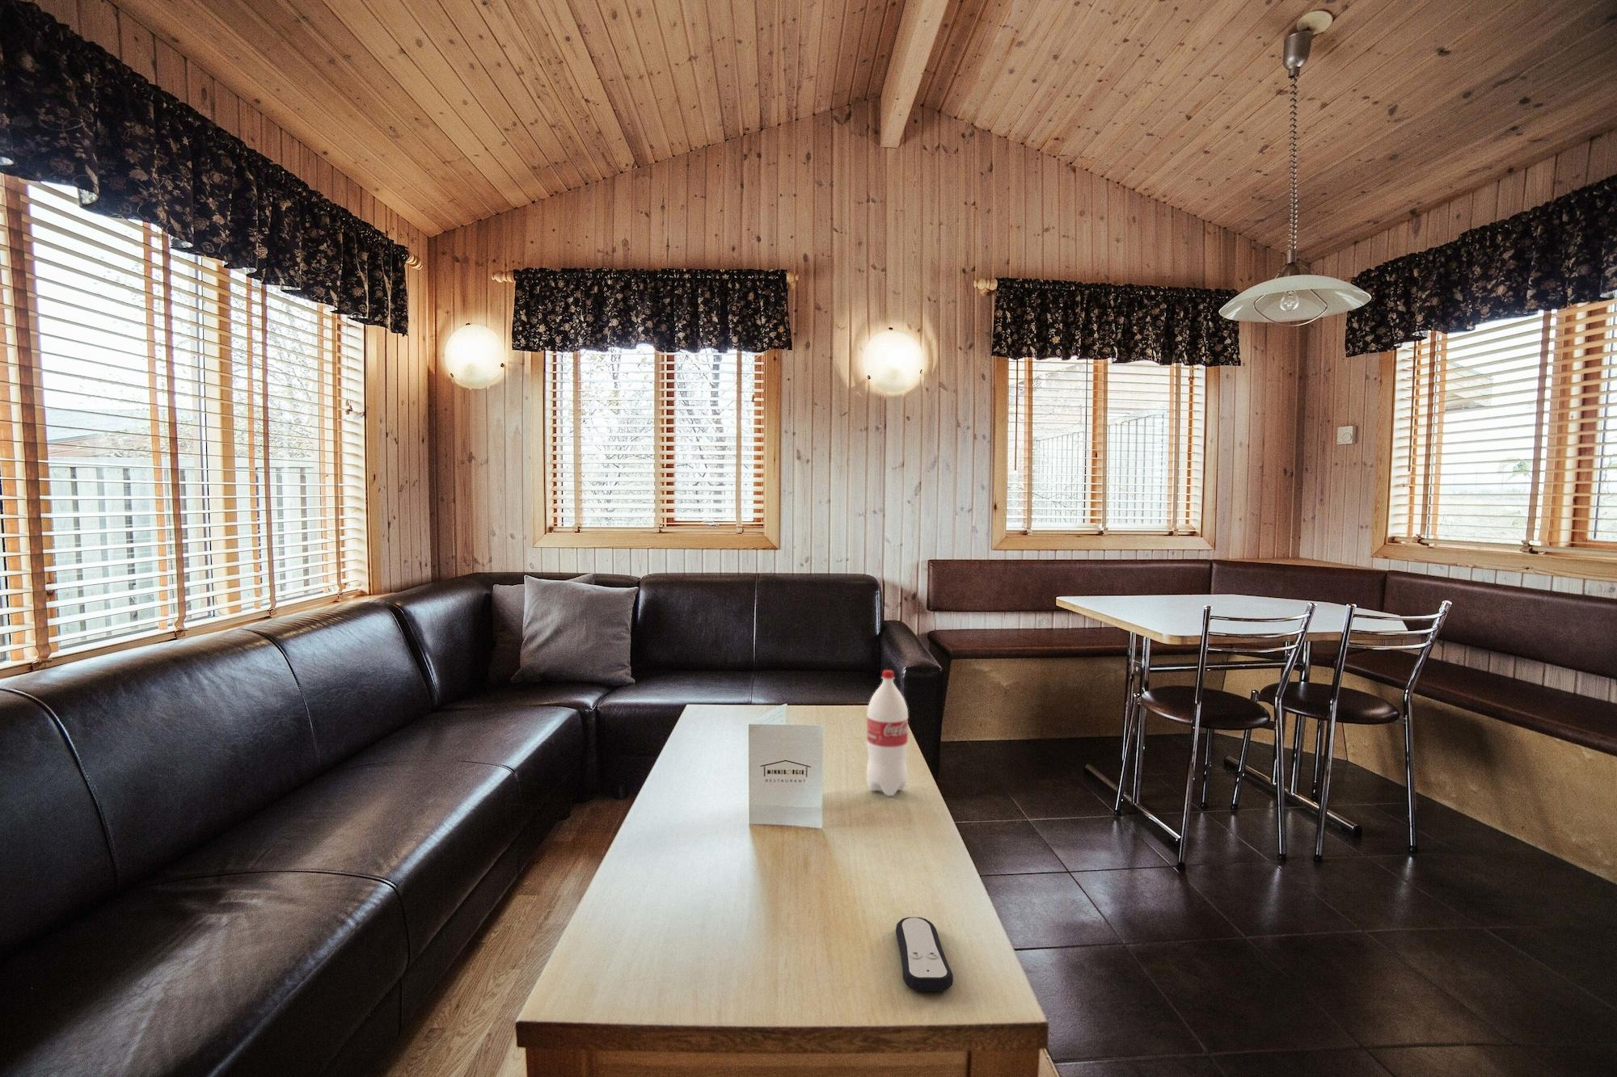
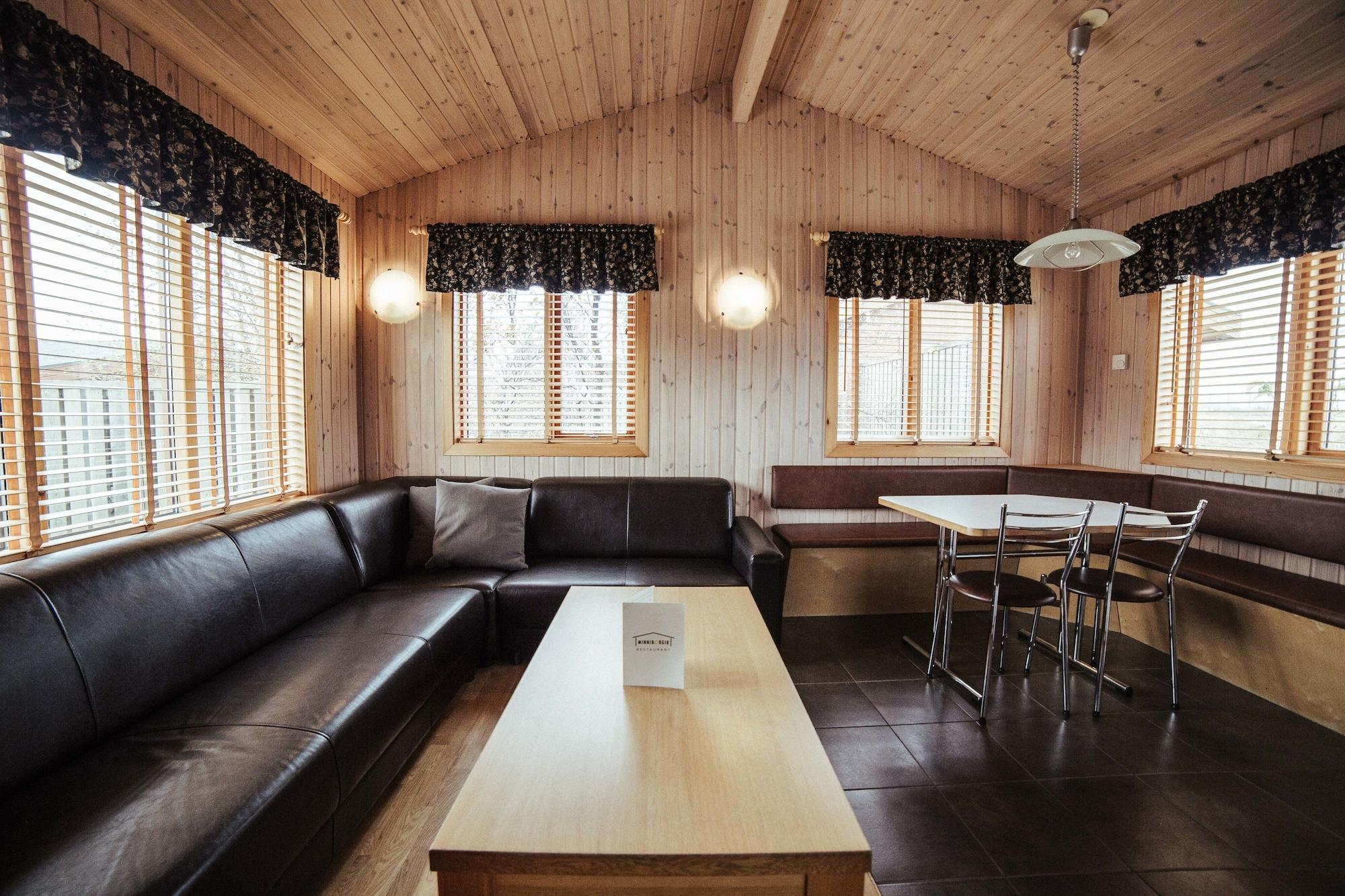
- bottle [866,670,909,797]
- remote control [894,916,955,992]
